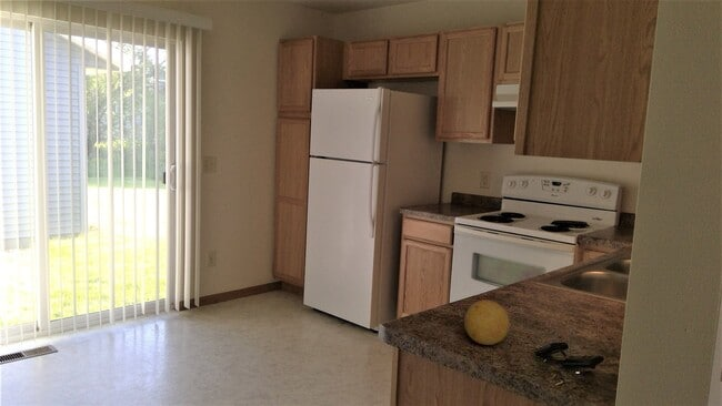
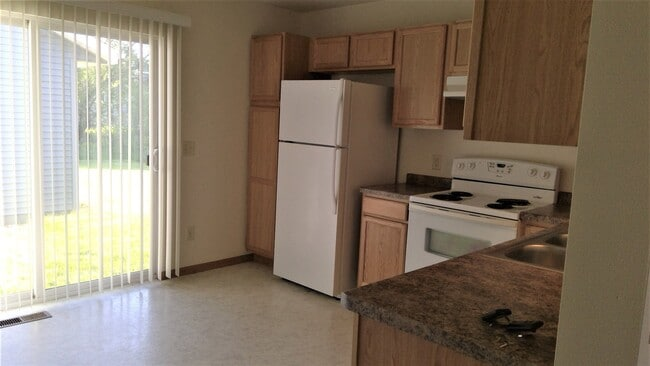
- fruit [463,300,510,346]
